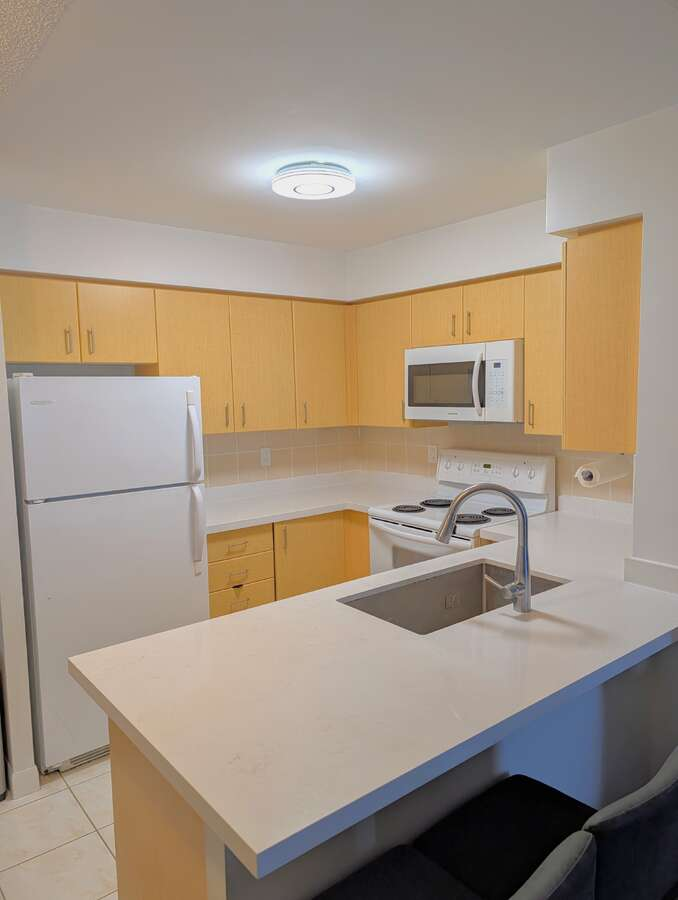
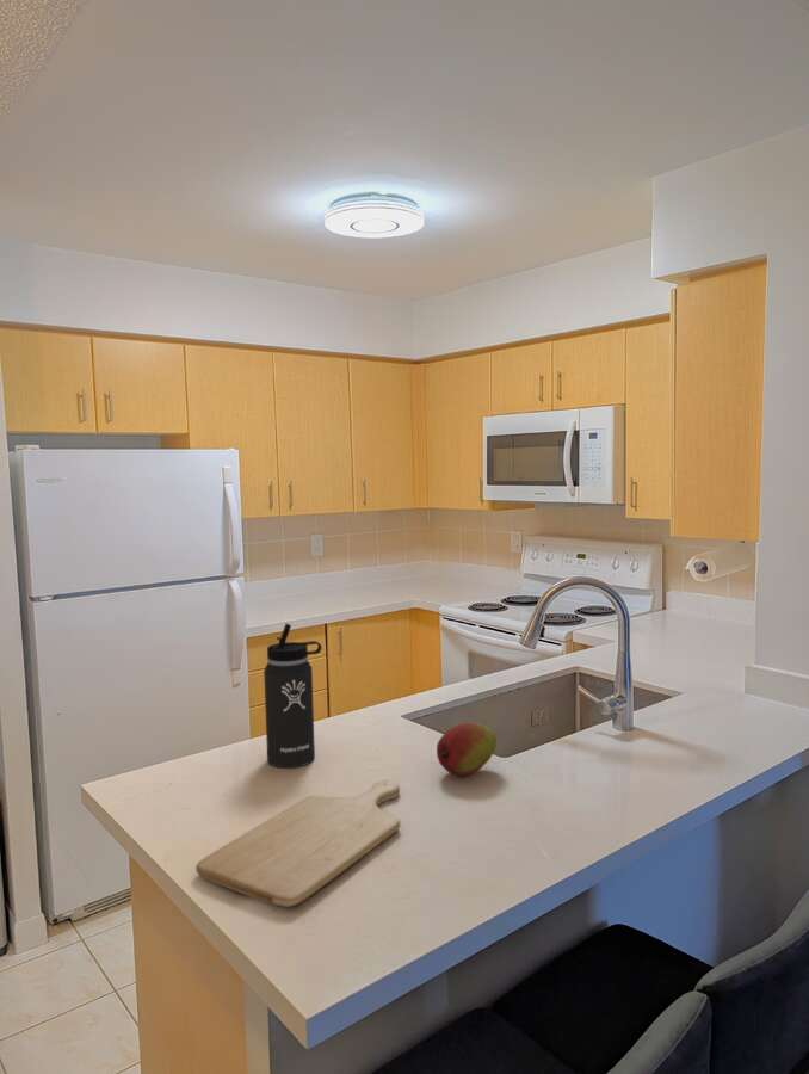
+ chopping board [194,778,401,908]
+ thermos bottle [263,623,323,769]
+ fruit [436,721,498,778]
